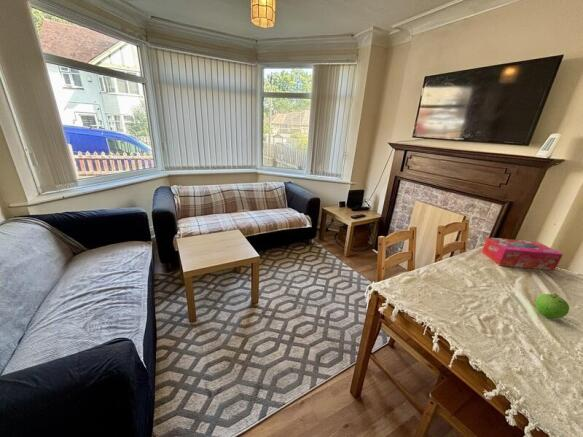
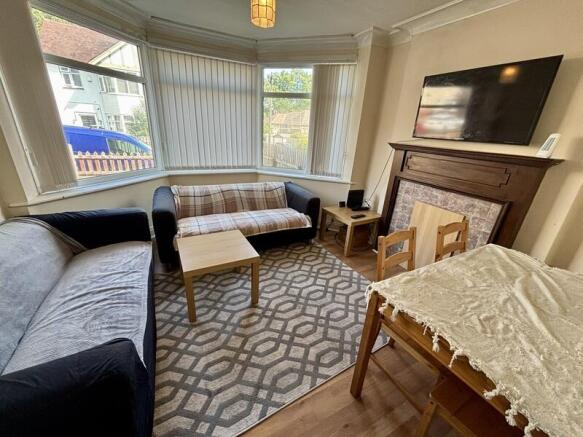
- fruit [535,292,570,320]
- tissue box [480,236,564,271]
